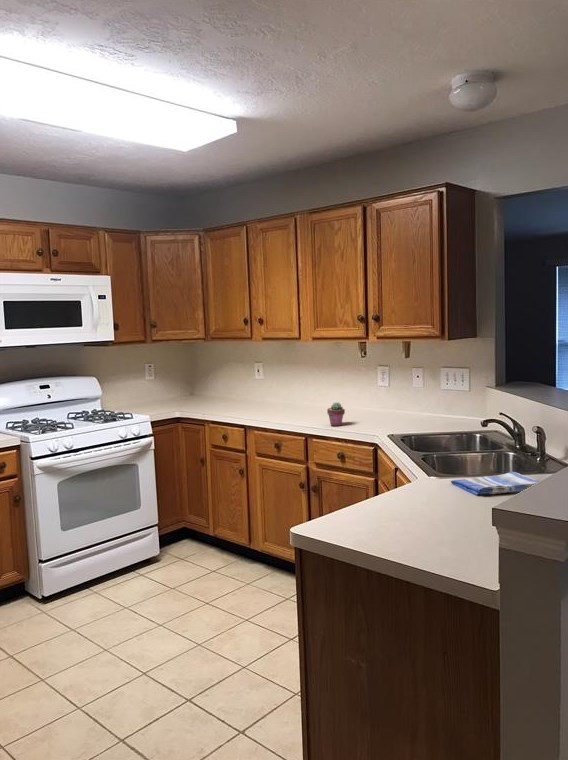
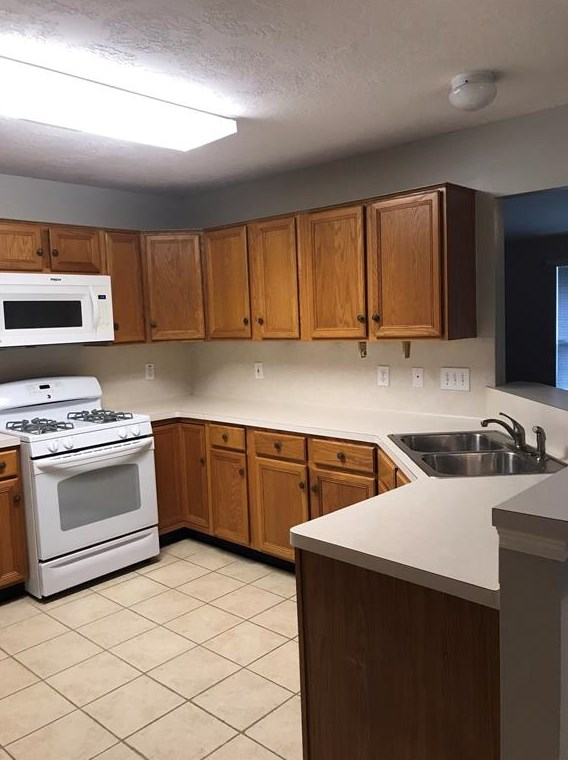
- potted succulent [326,401,346,427]
- dish towel [450,471,540,497]
